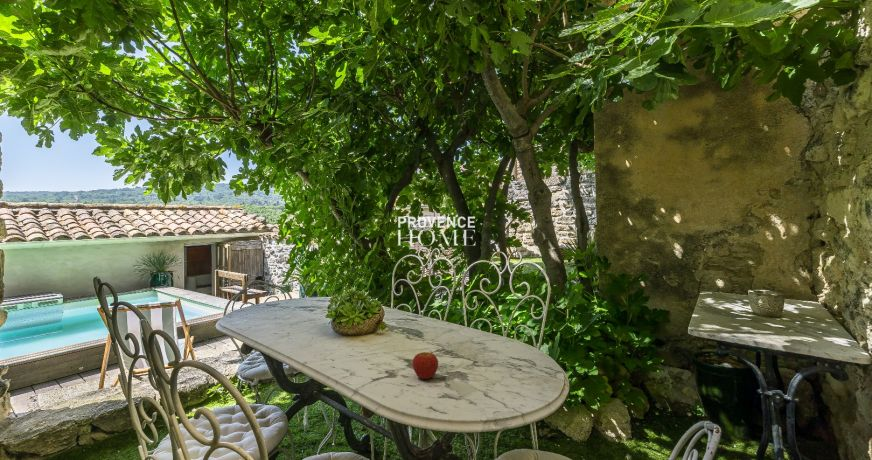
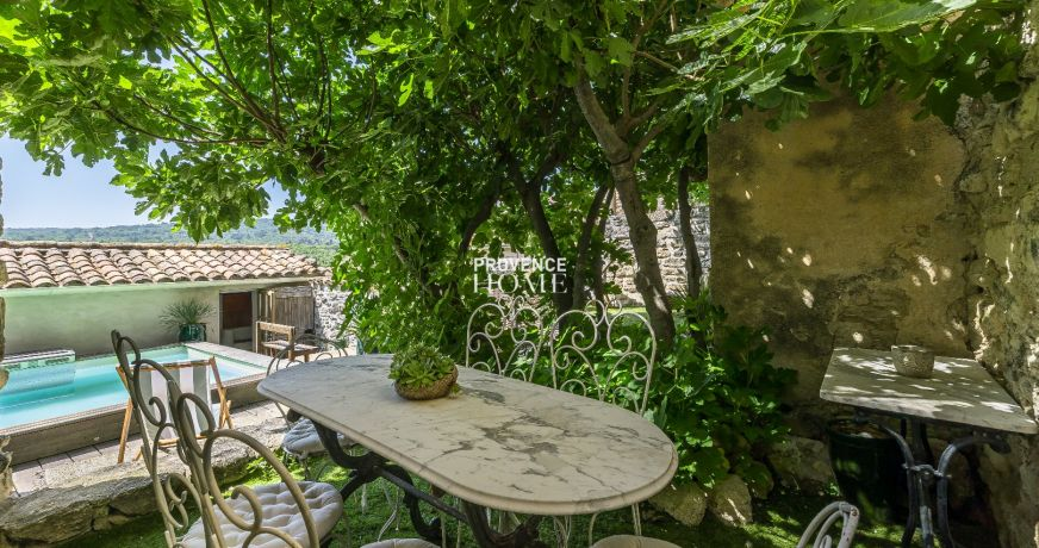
- apple [412,351,439,380]
